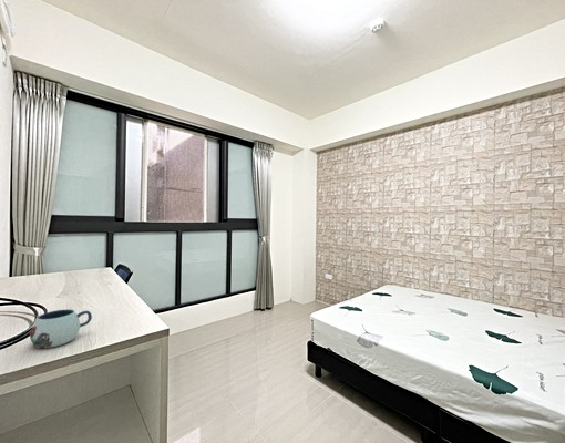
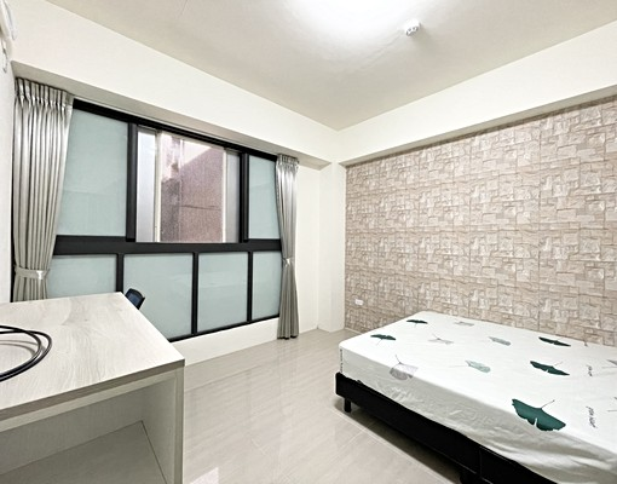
- mug [29,308,93,349]
